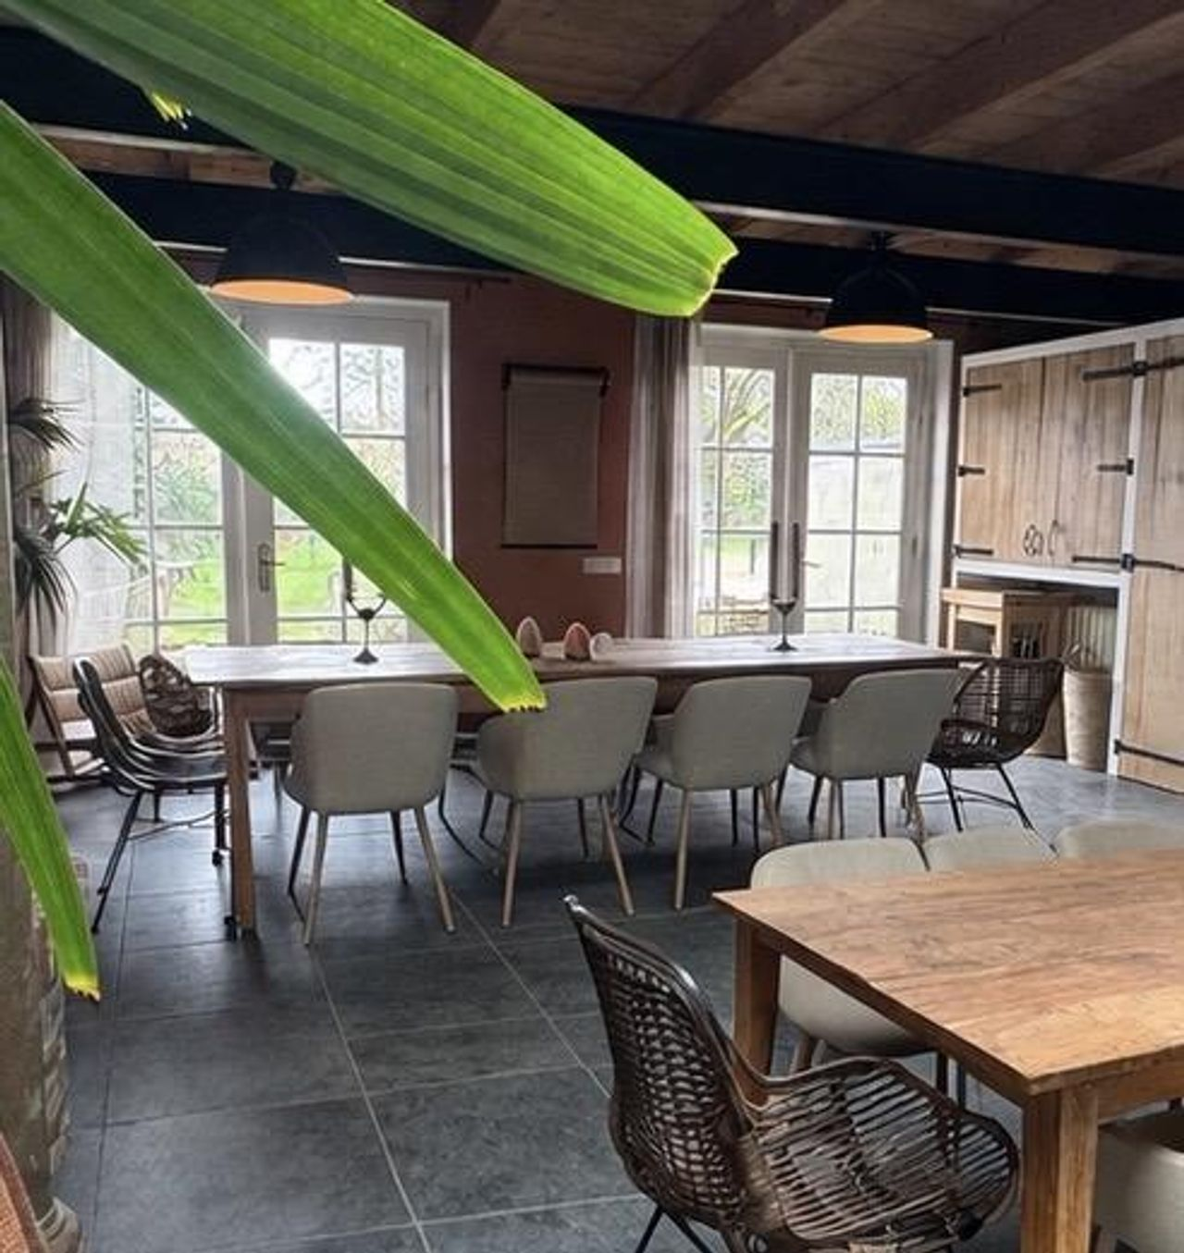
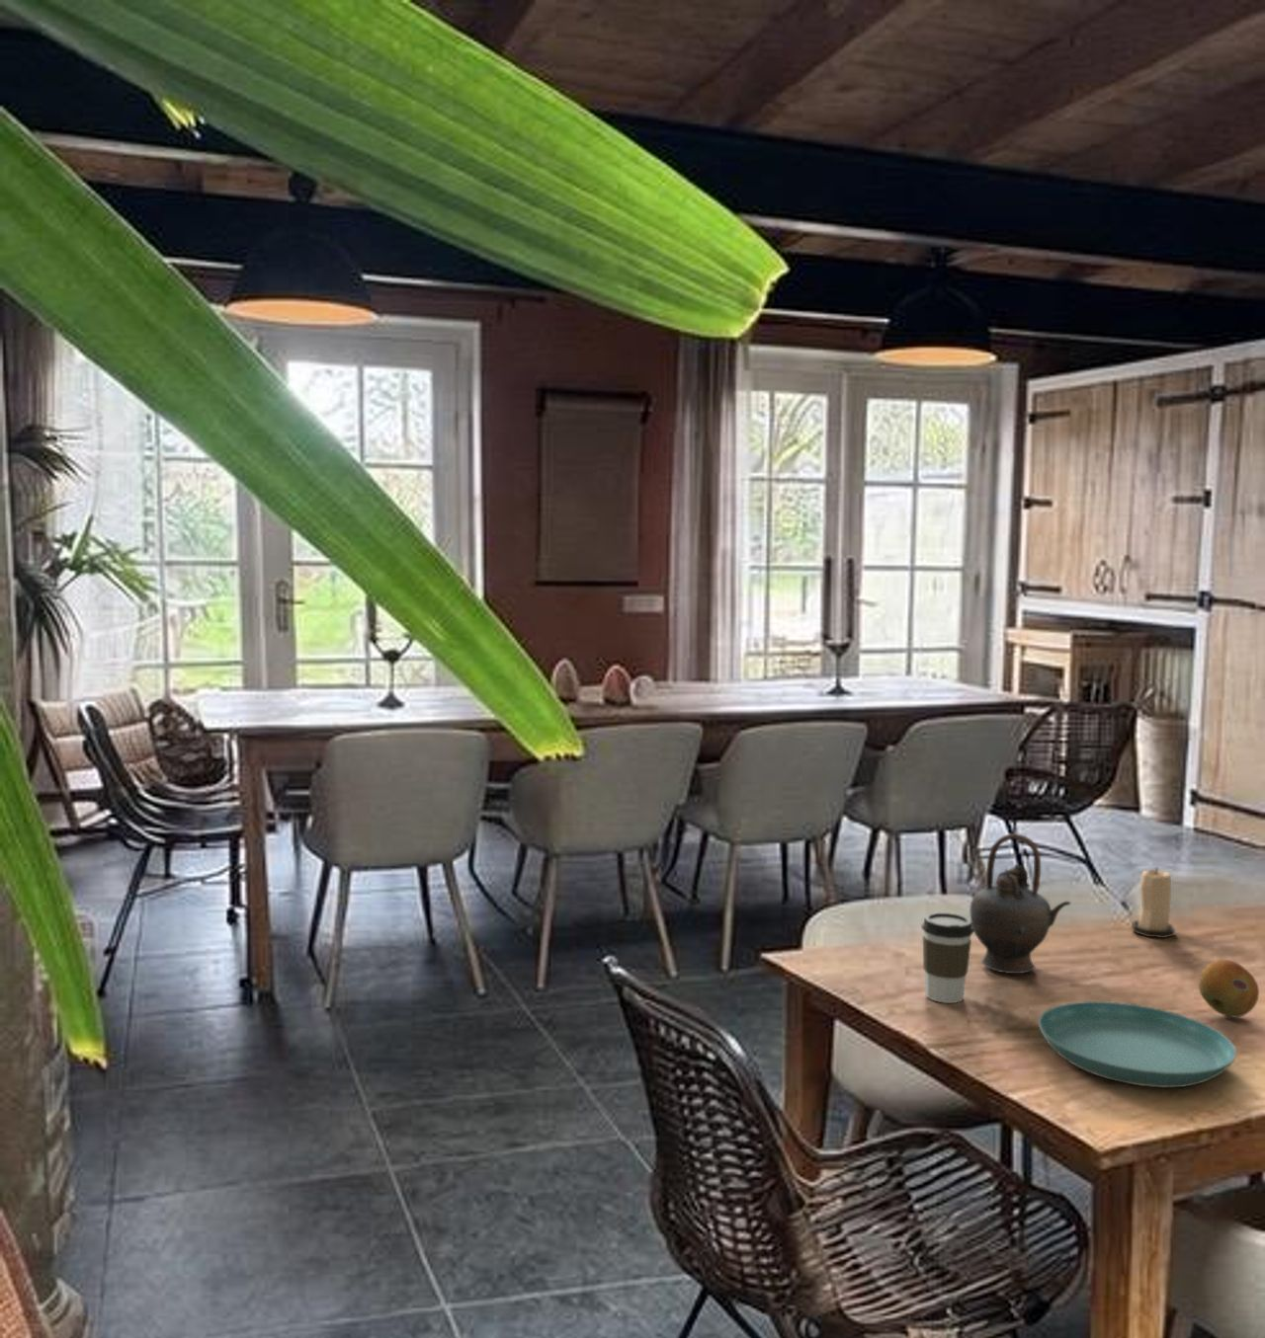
+ coffee cup [921,911,975,1004]
+ teapot [969,833,1071,974]
+ saucer [1038,1001,1238,1088]
+ candle [1131,865,1176,939]
+ fruit [1197,959,1260,1018]
